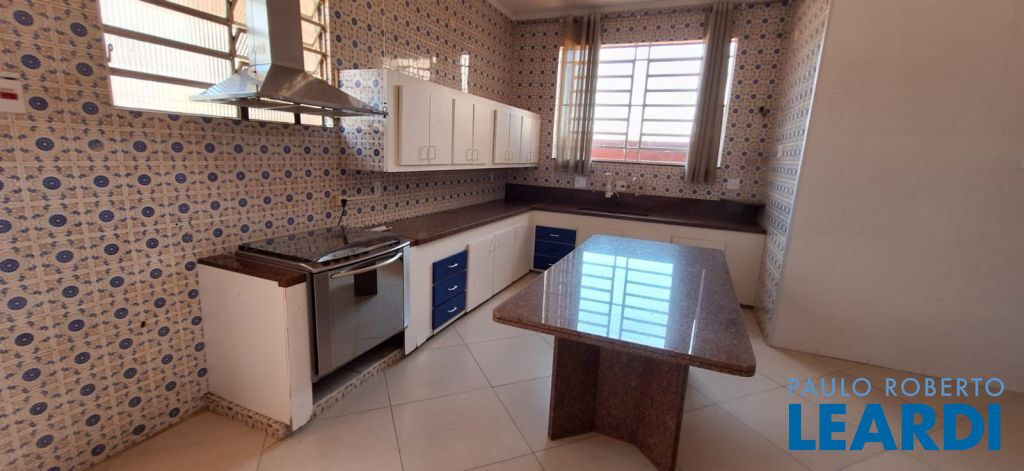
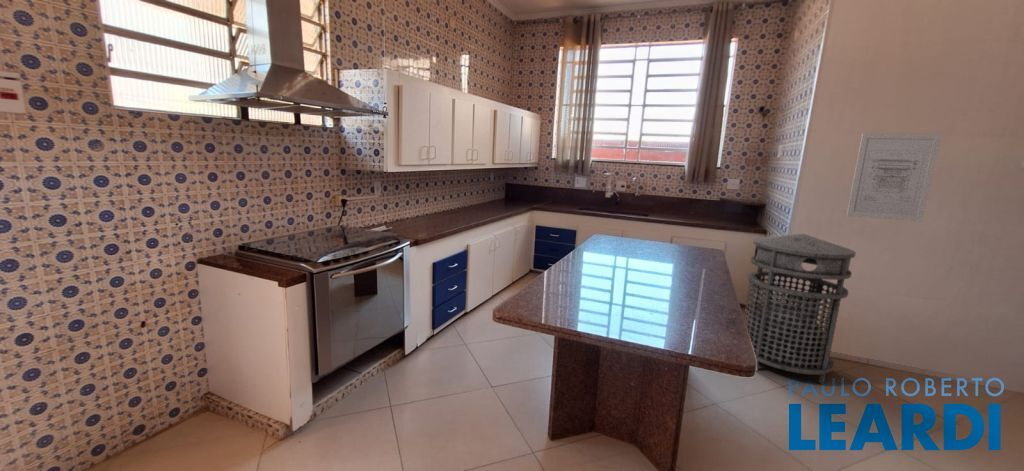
+ wall art [845,132,943,223]
+ trash can [743,233,857,385]
